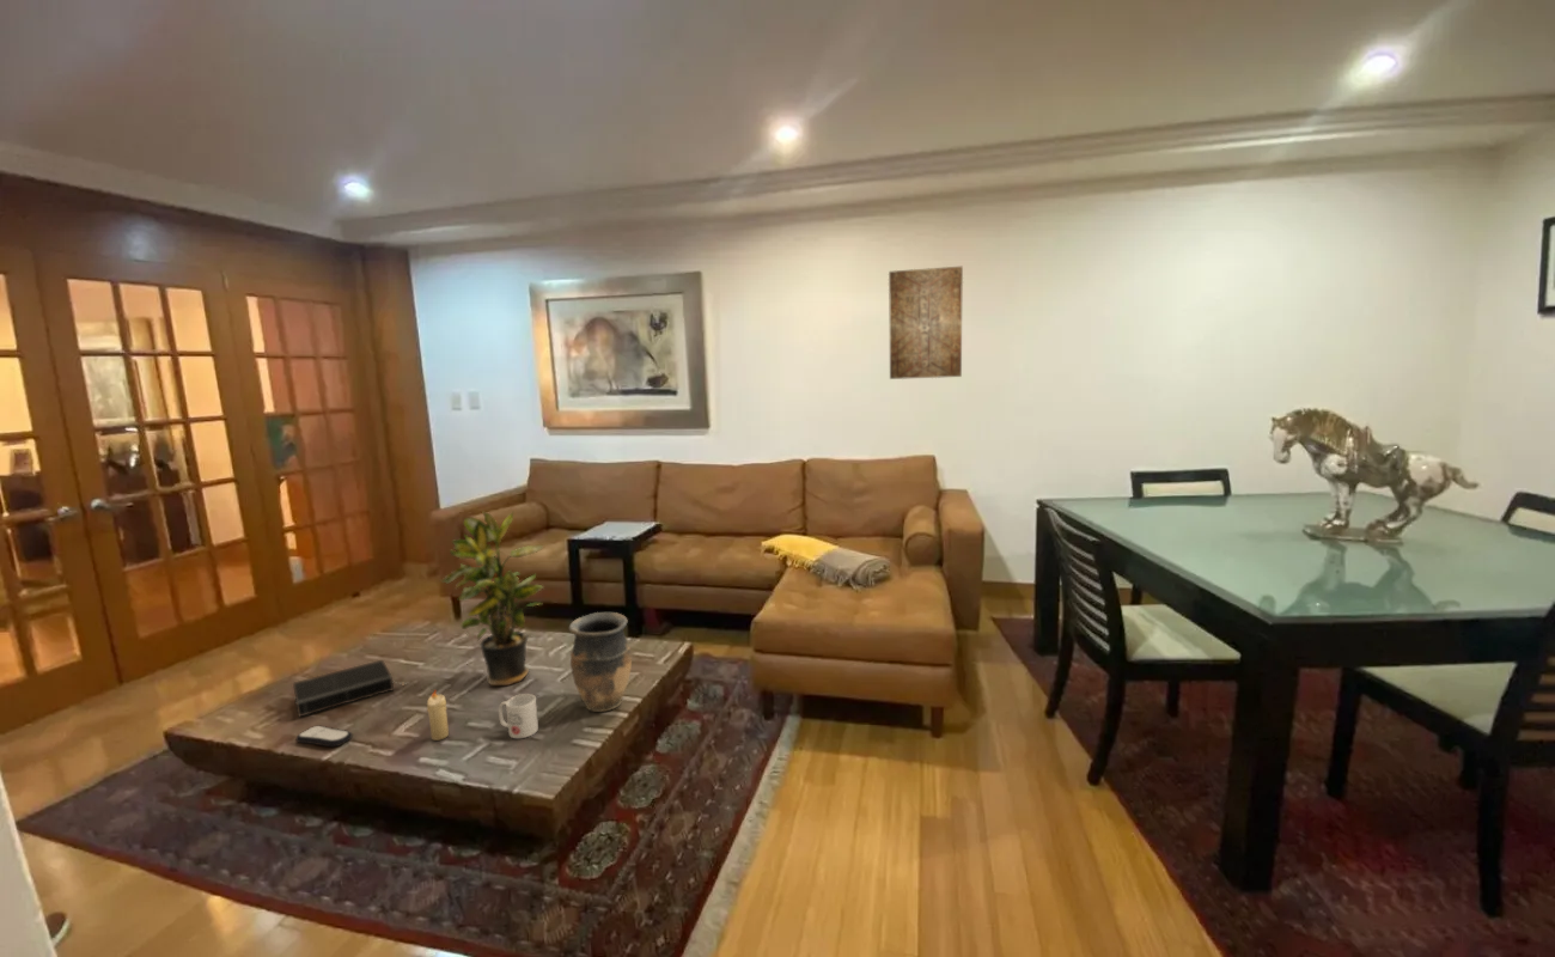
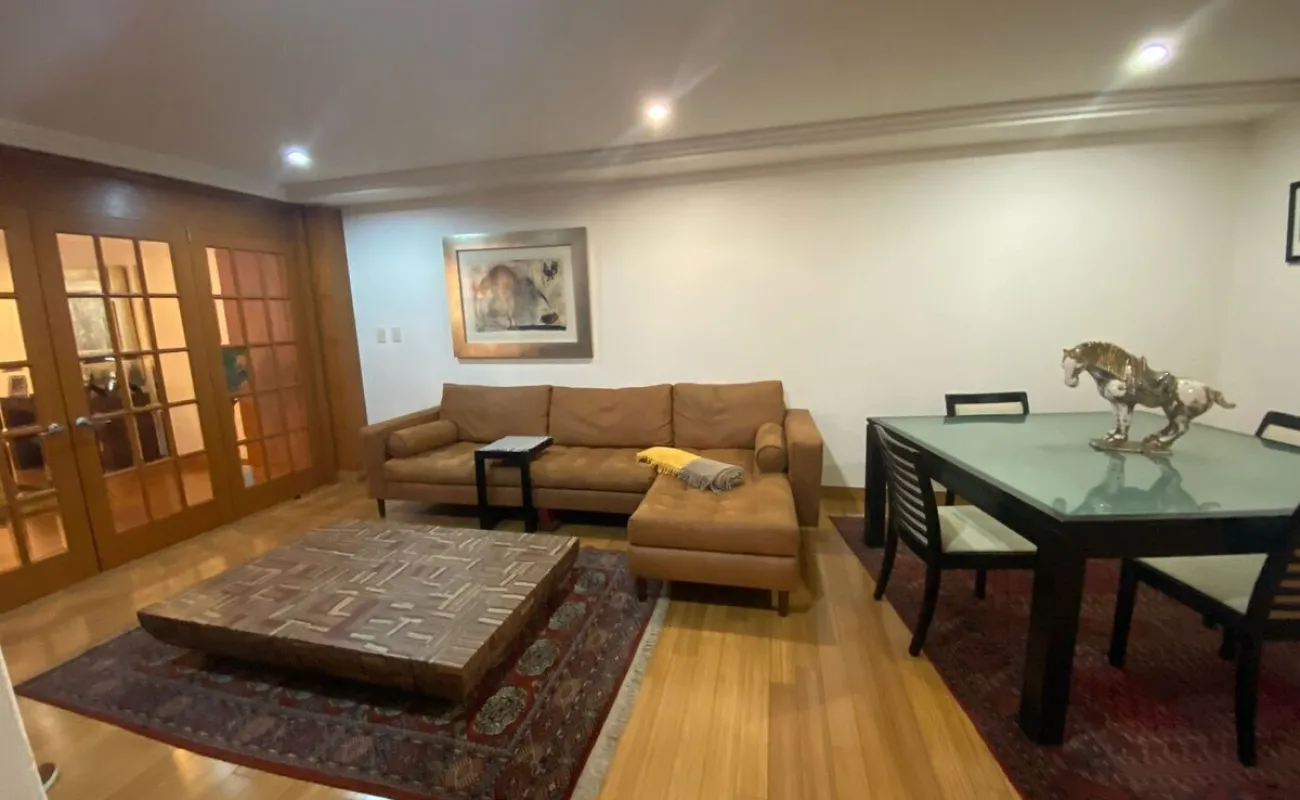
- book [292,659,410,718]
- potted plant [439,511,545,687]
- vase [568,611,633,713]
- remote control [295,725,354,748]
- candle [426,689,450,742]
- wall art [888,266,964,380]
- mug [498,693,539,739]
